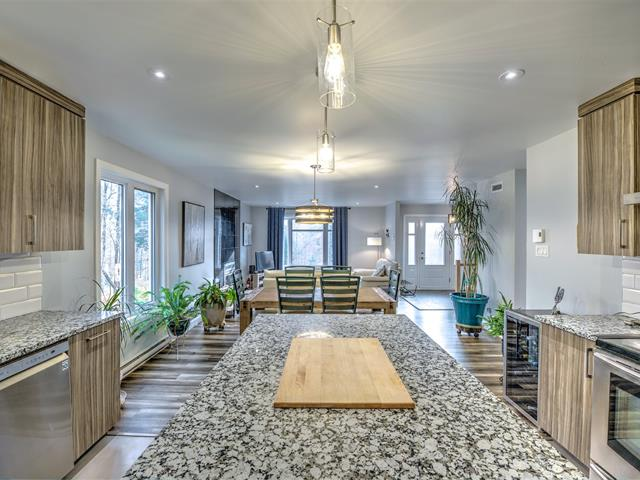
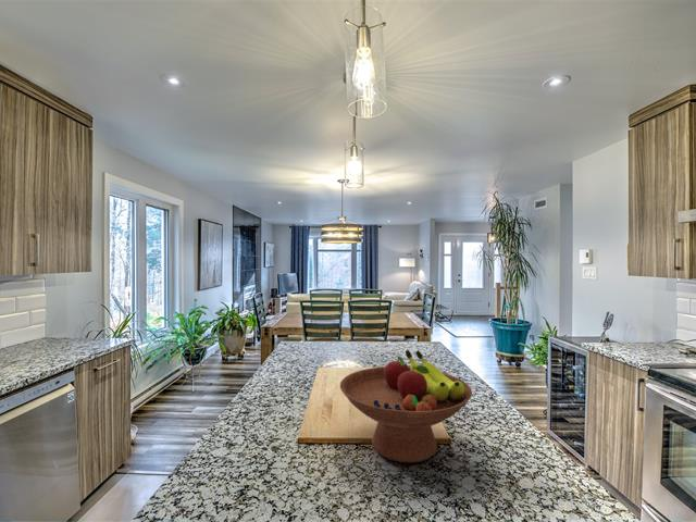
+ fruit bowl [339,349,473,464]
